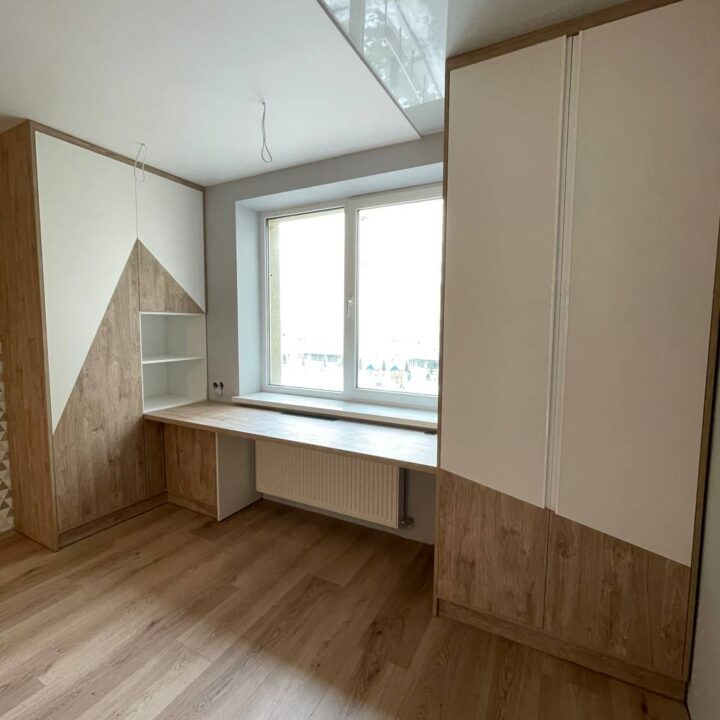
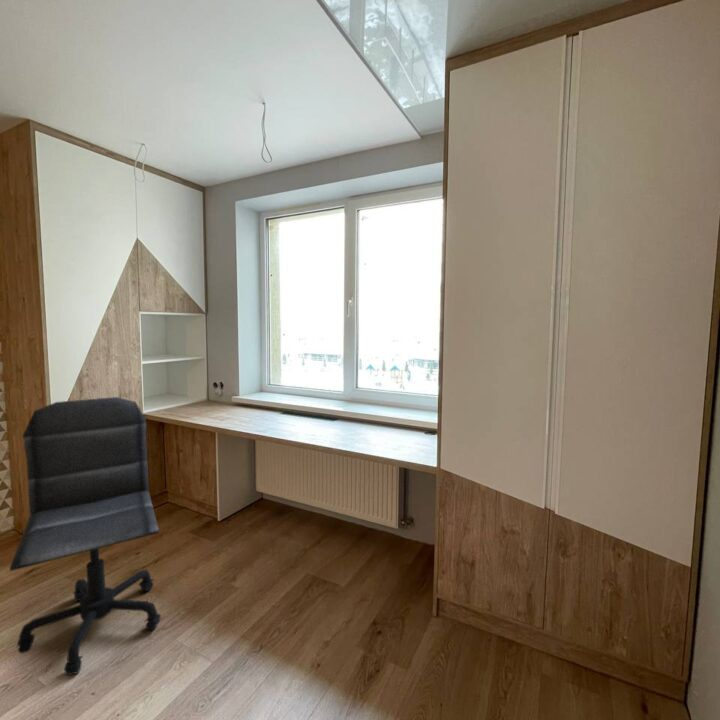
+ office chair [9,396,162,676]
